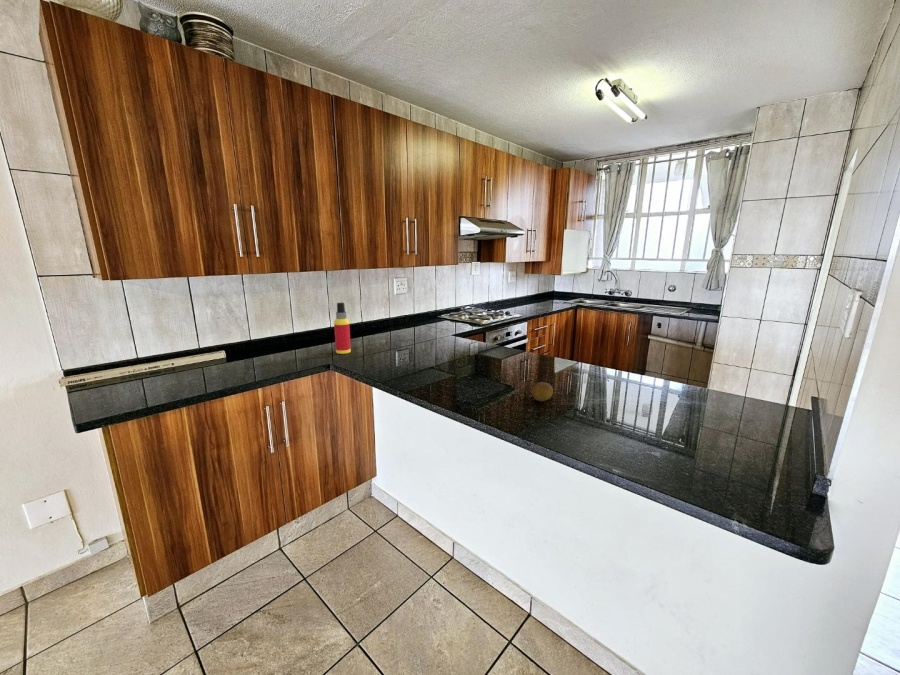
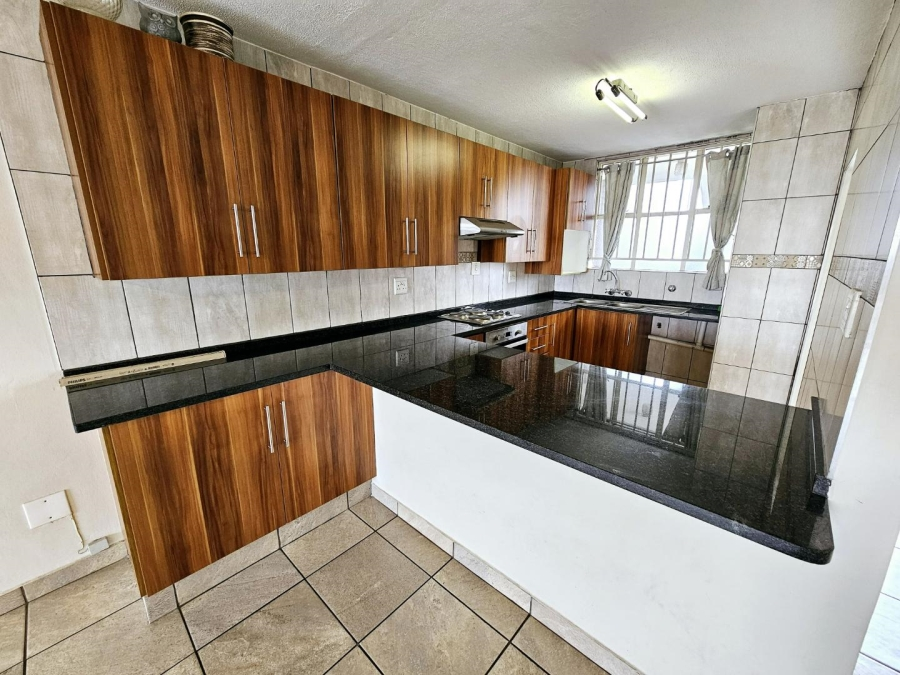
- spray bottle [333,302,352,355]
- fruit [531,381,554,402]
